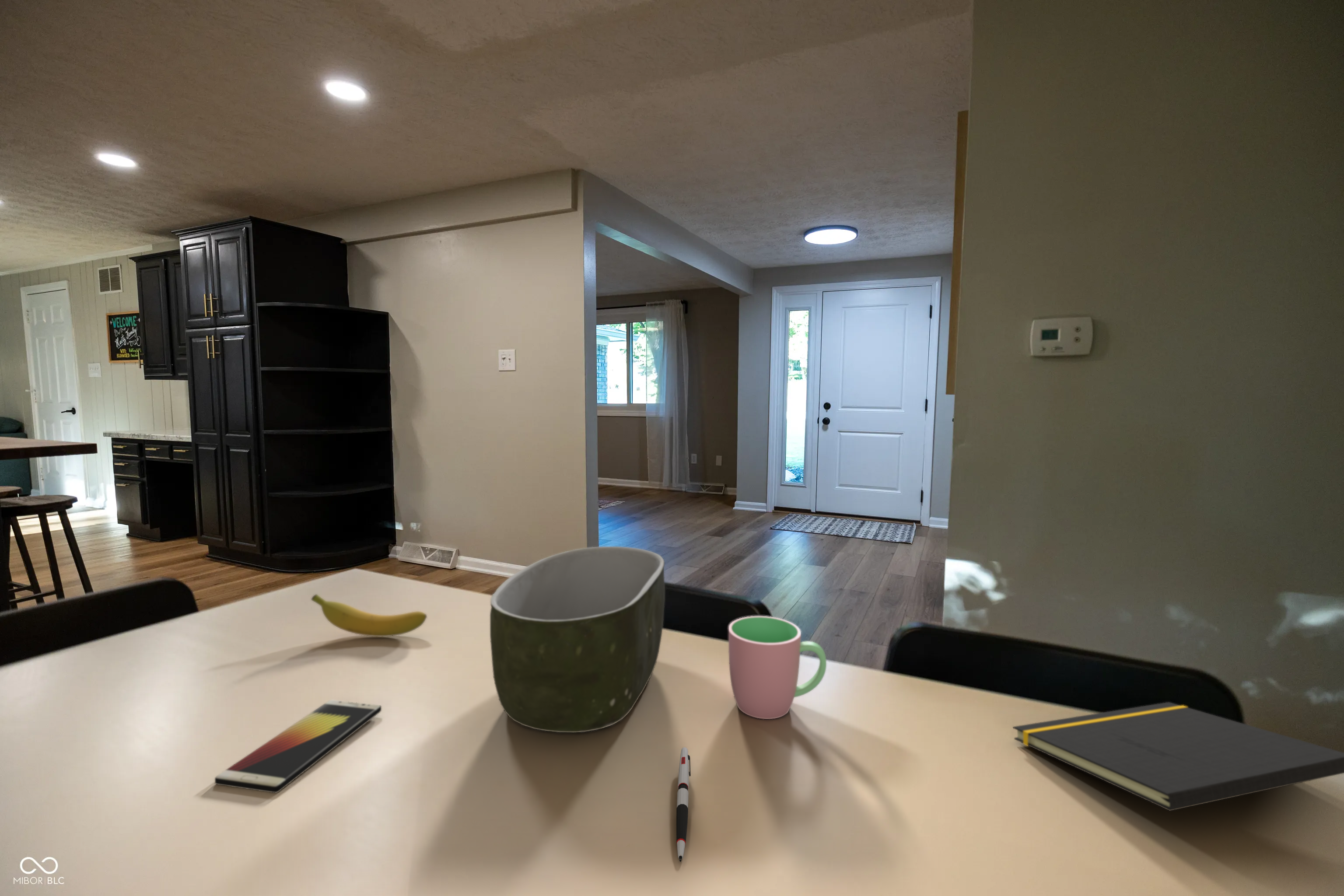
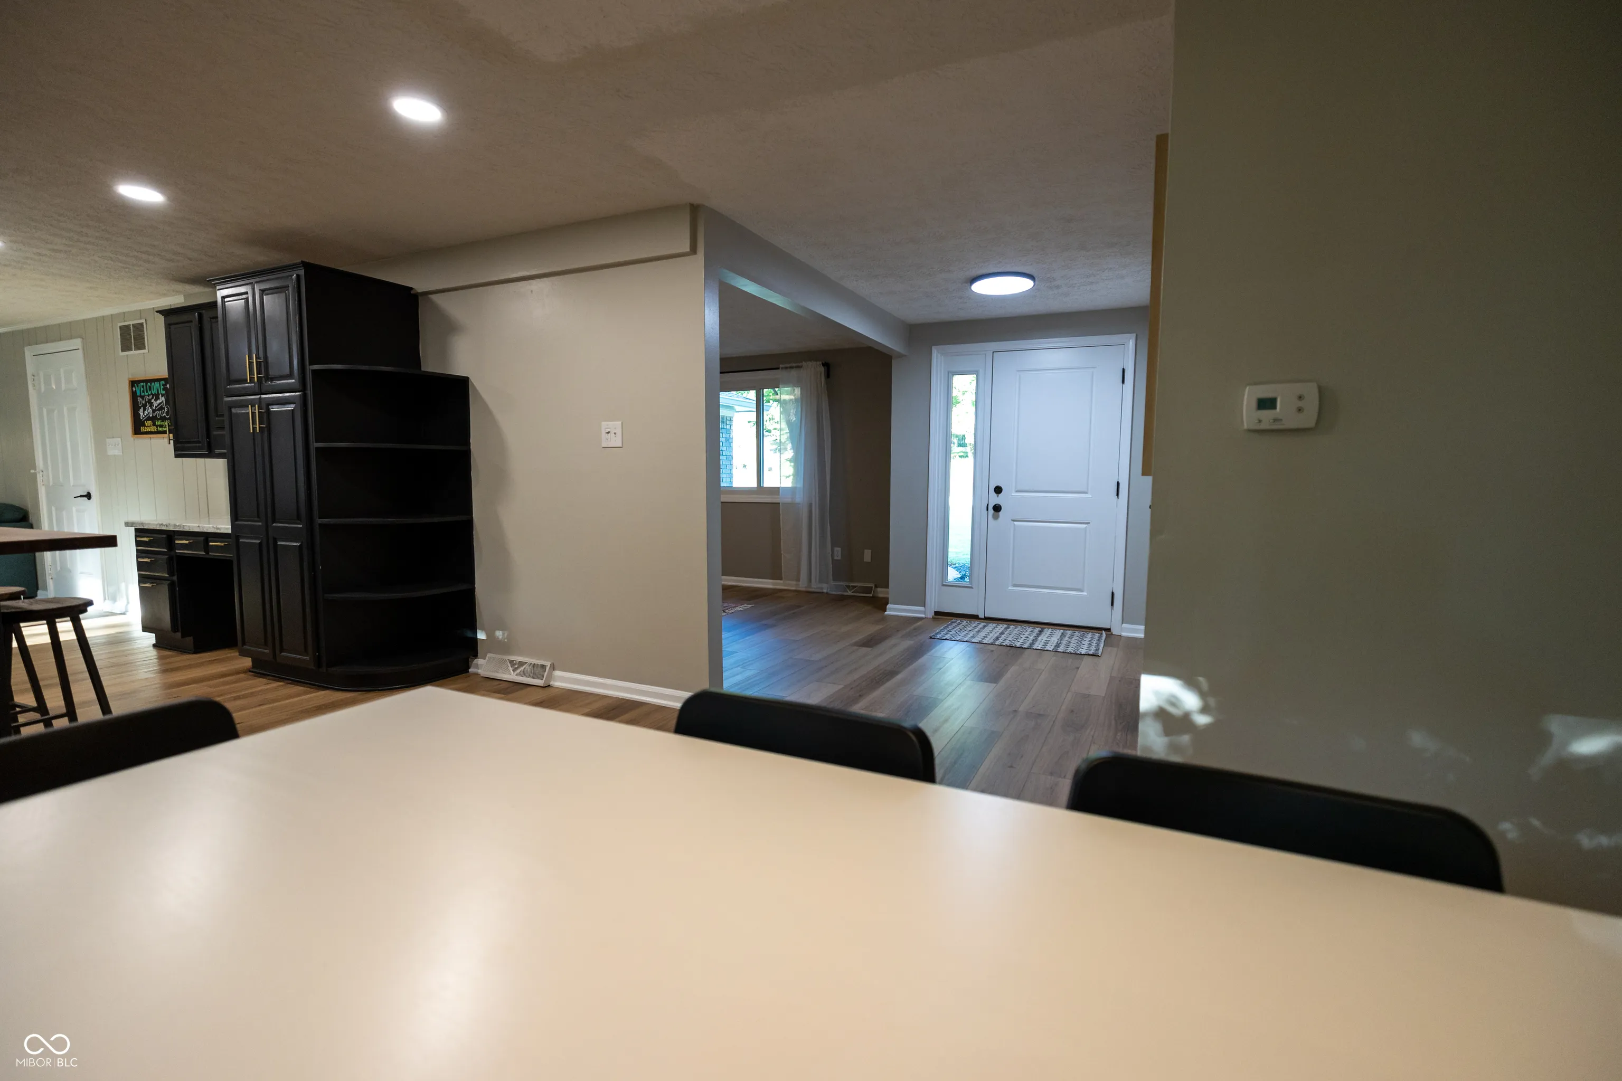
- notepad [1012,702,1344,812]
- bowl [490,546,665,733]
- smartphone [214,700,382,794]
- pen [676,747,691,862]
- cup [728,616,827,720]
- banana [311,594,427,637]
